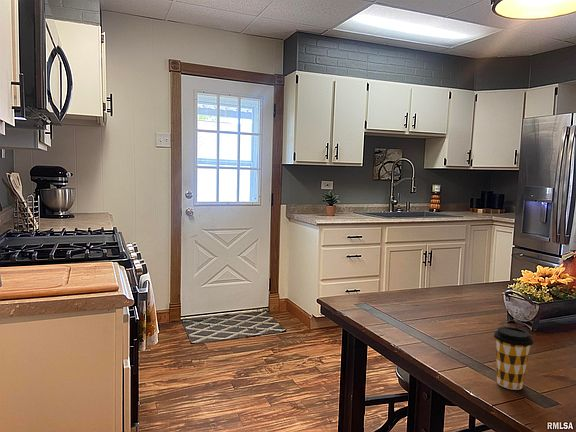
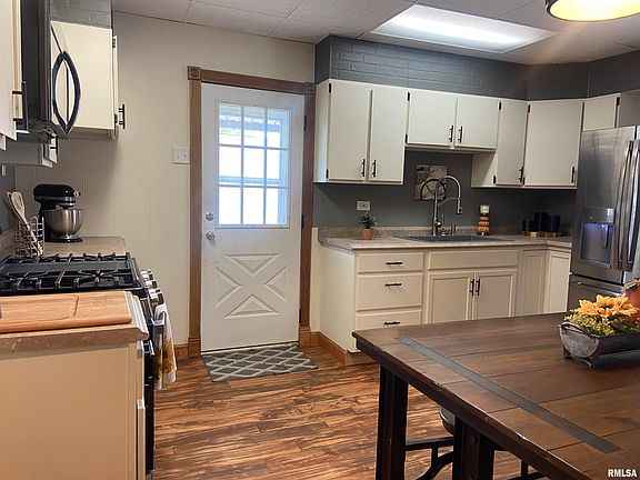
- coffee cup [493,326,534,391]
